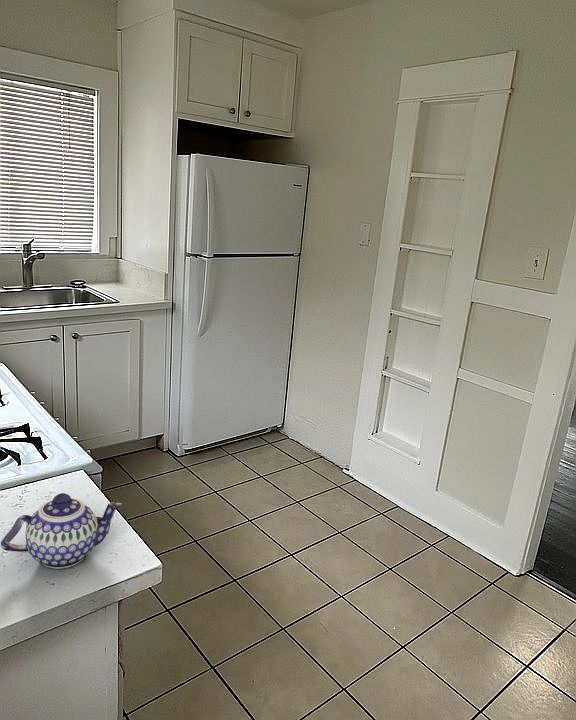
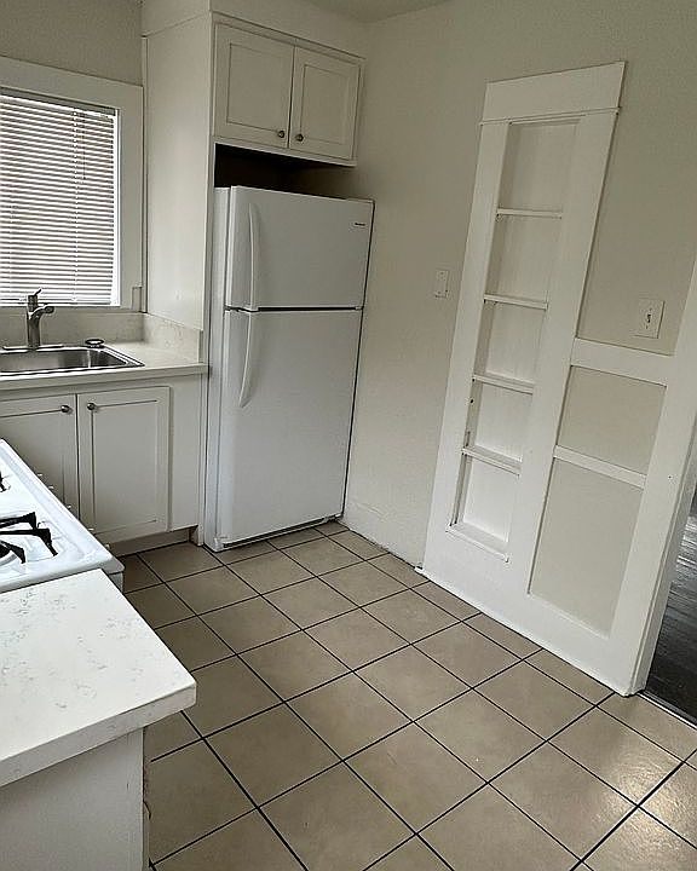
- teapot [0,492,123,570]
